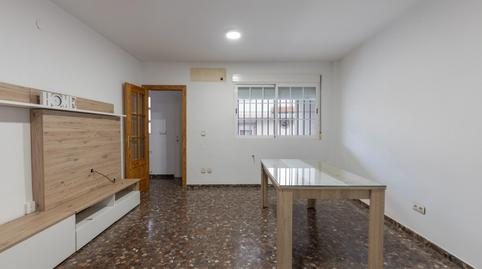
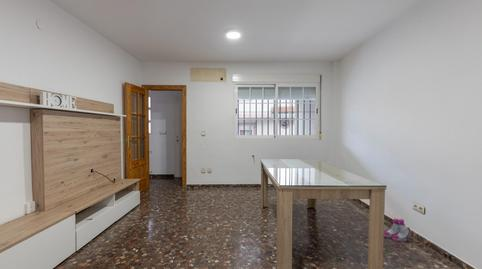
+ boots [383,218,412,243]
